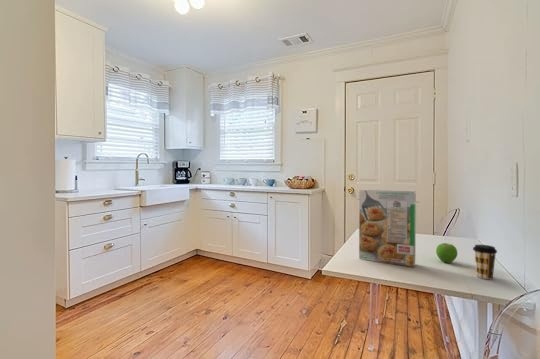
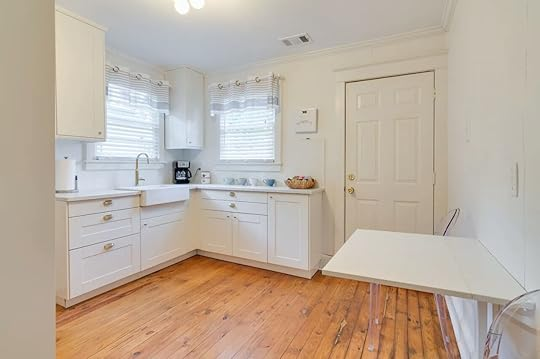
- cereal box [358,189,417,268]
- coffee cup [472,244,498,280]
- fruit [435,242,458,264]
